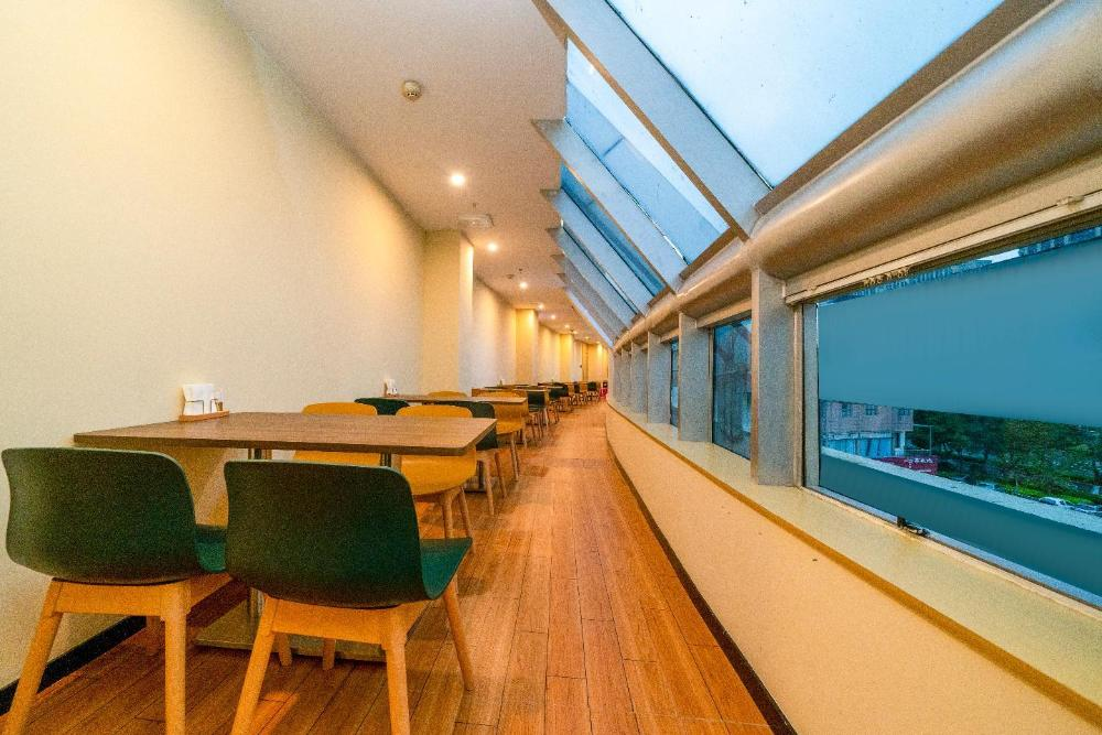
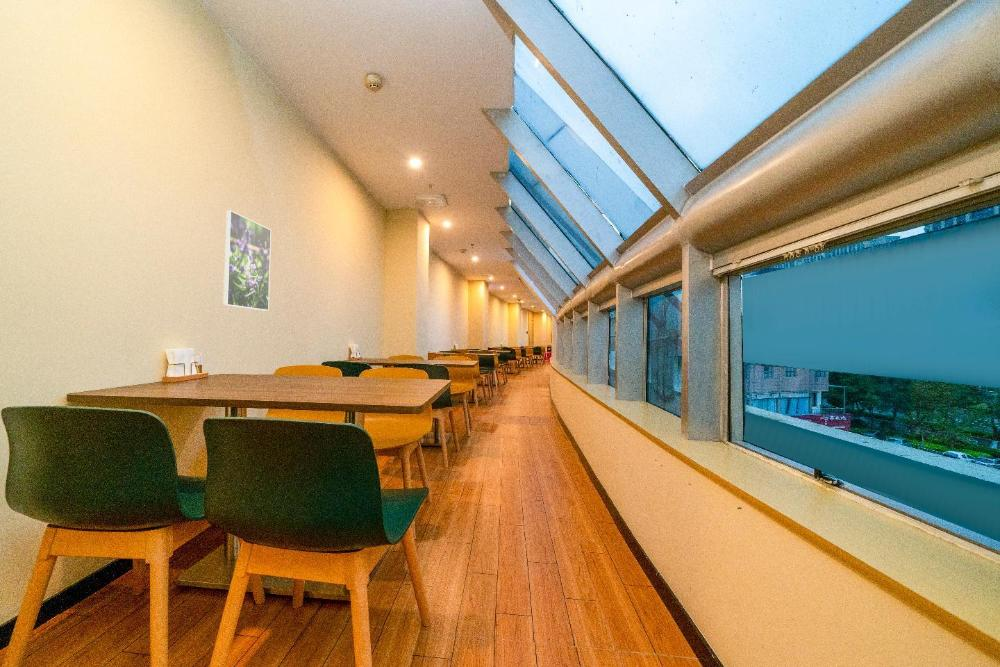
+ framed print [222,209,272,312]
